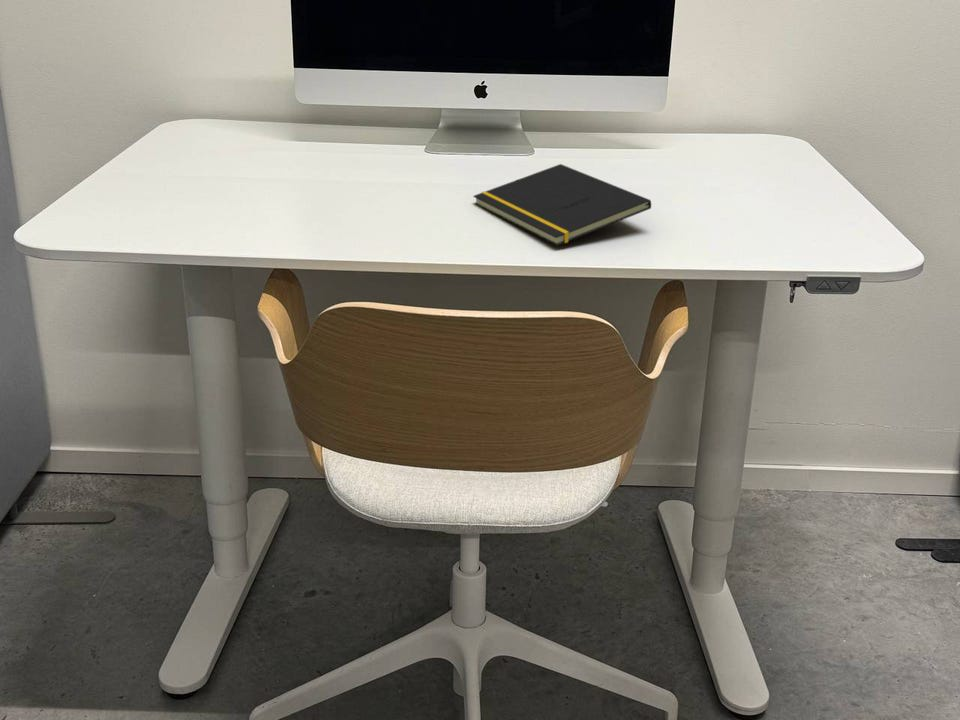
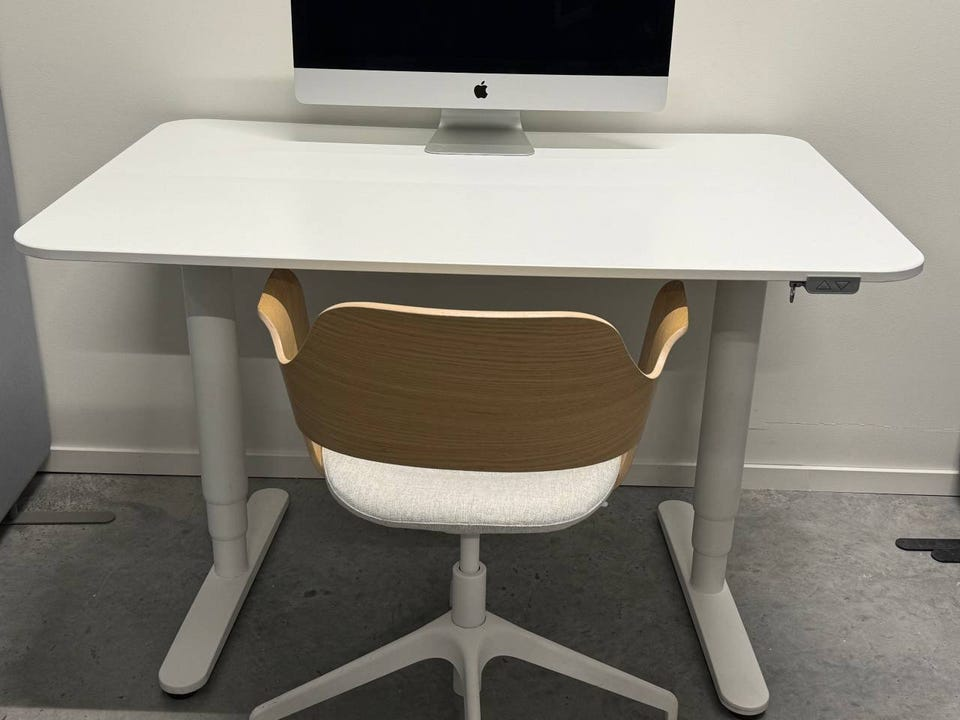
- notepad [472,163,652,247]
